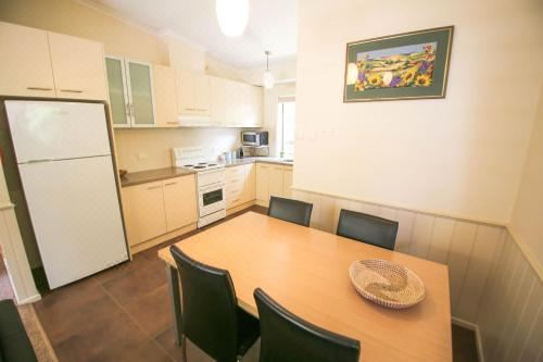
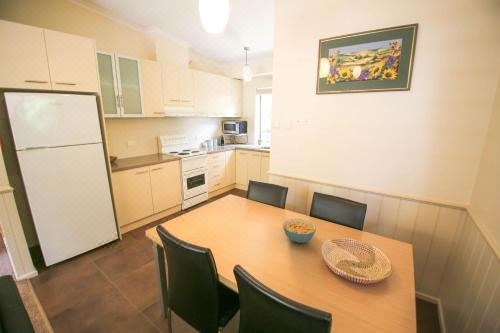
+ cereal bowl [282,218,317,244]
